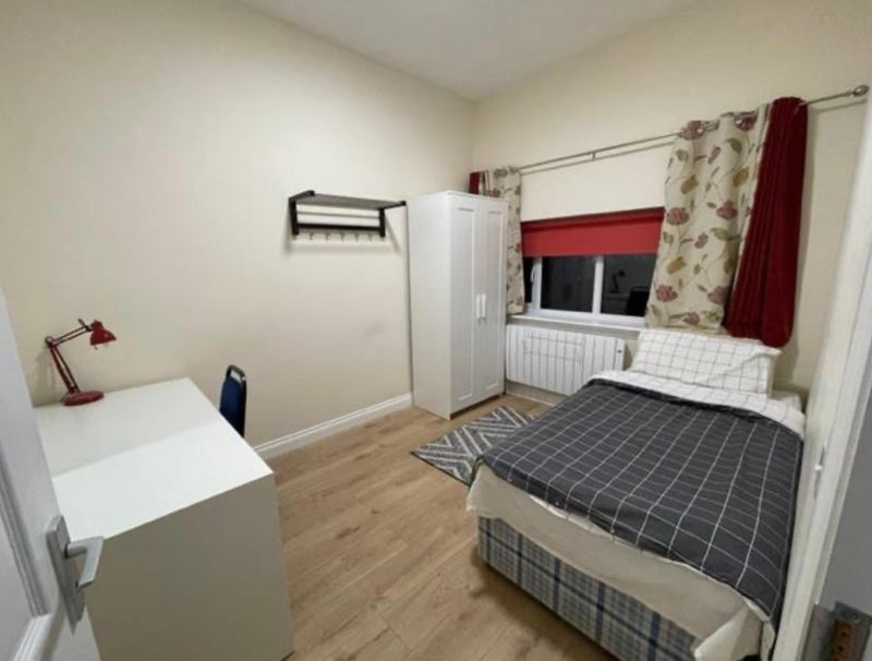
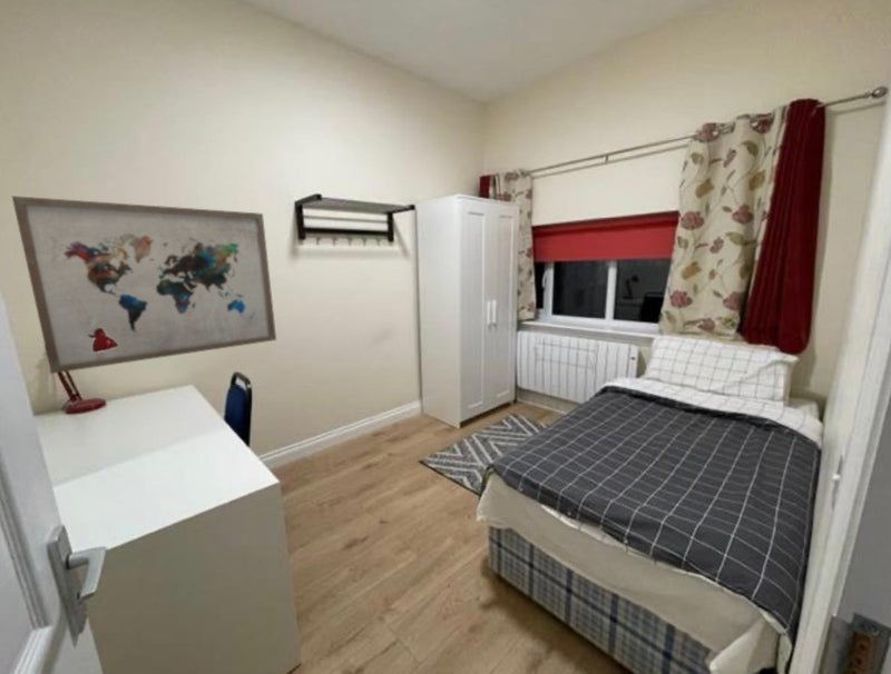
+ wall art [11,195,277,375]
